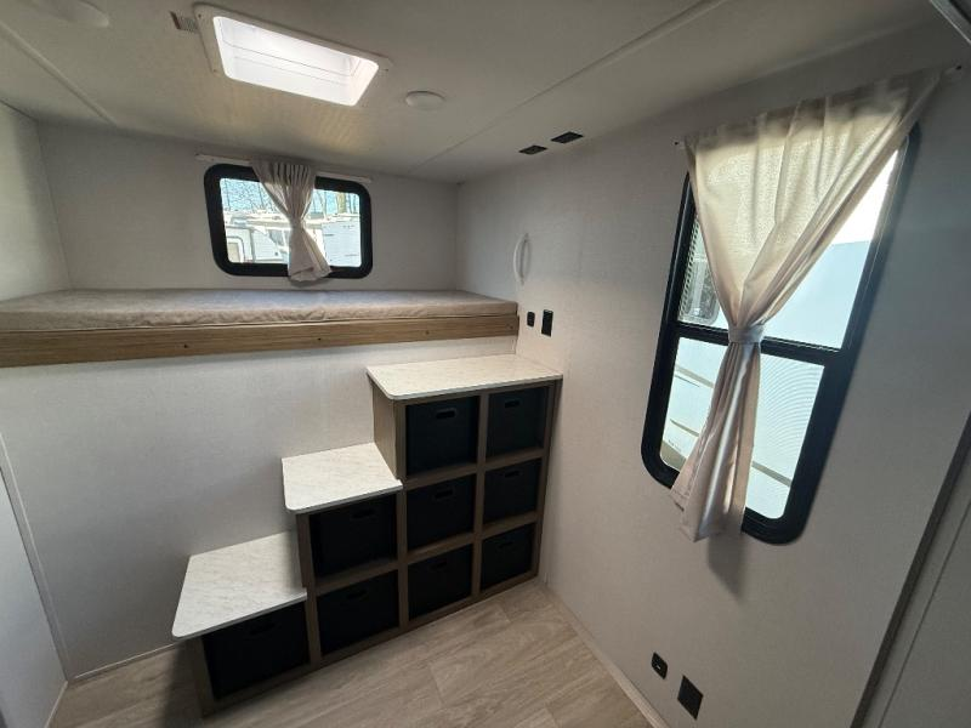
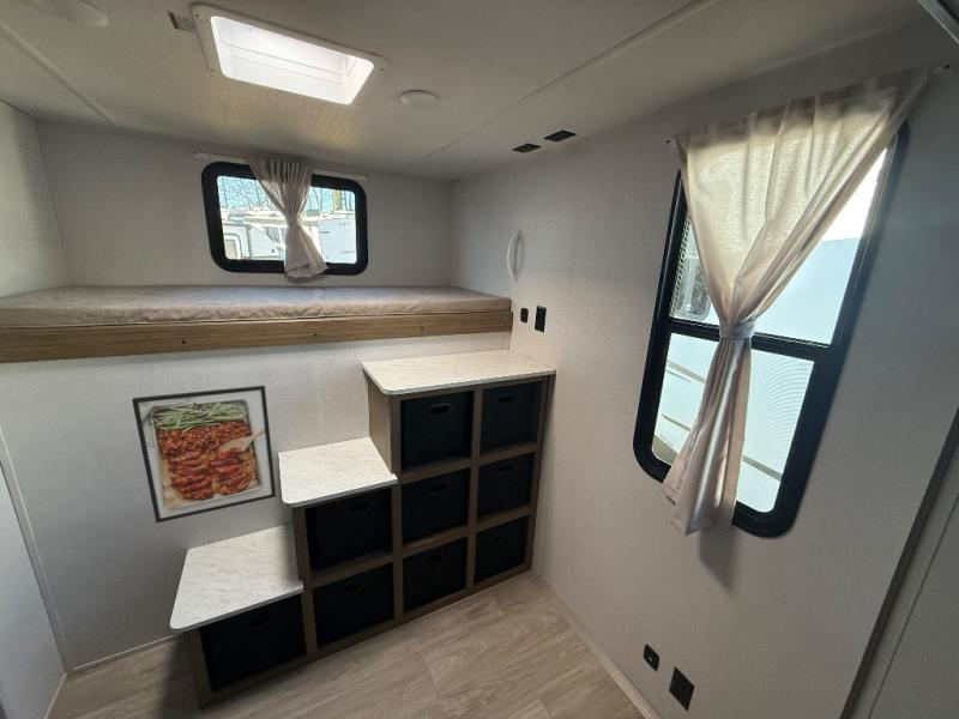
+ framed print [131,385,277,524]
